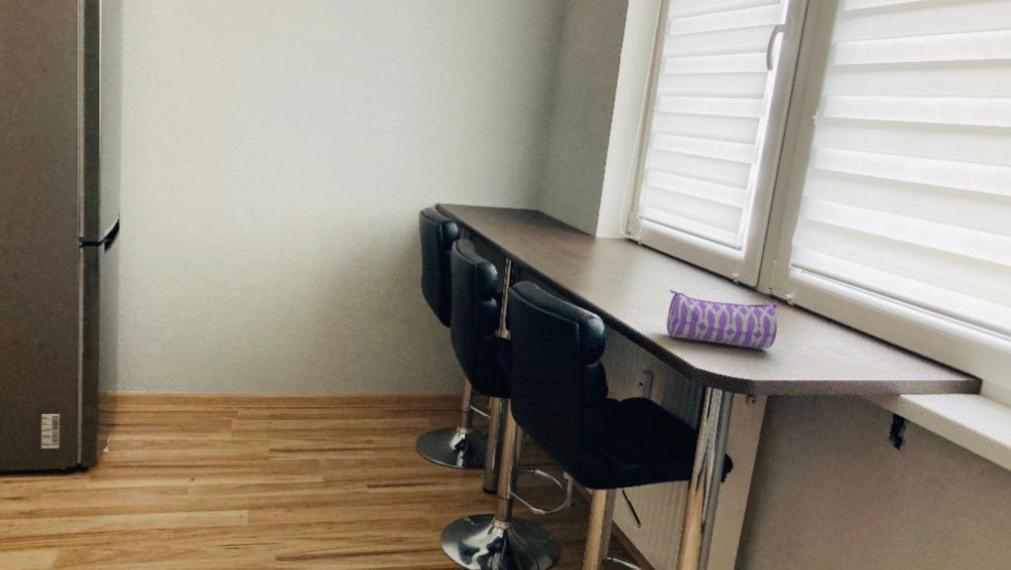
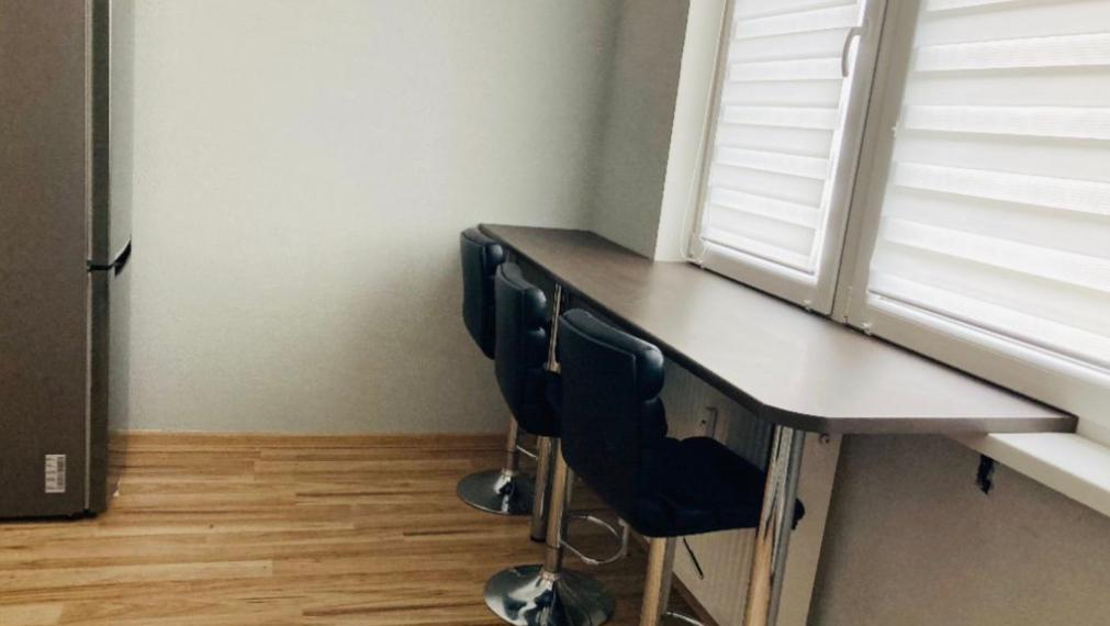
- pencil case [666,289,778,349]
